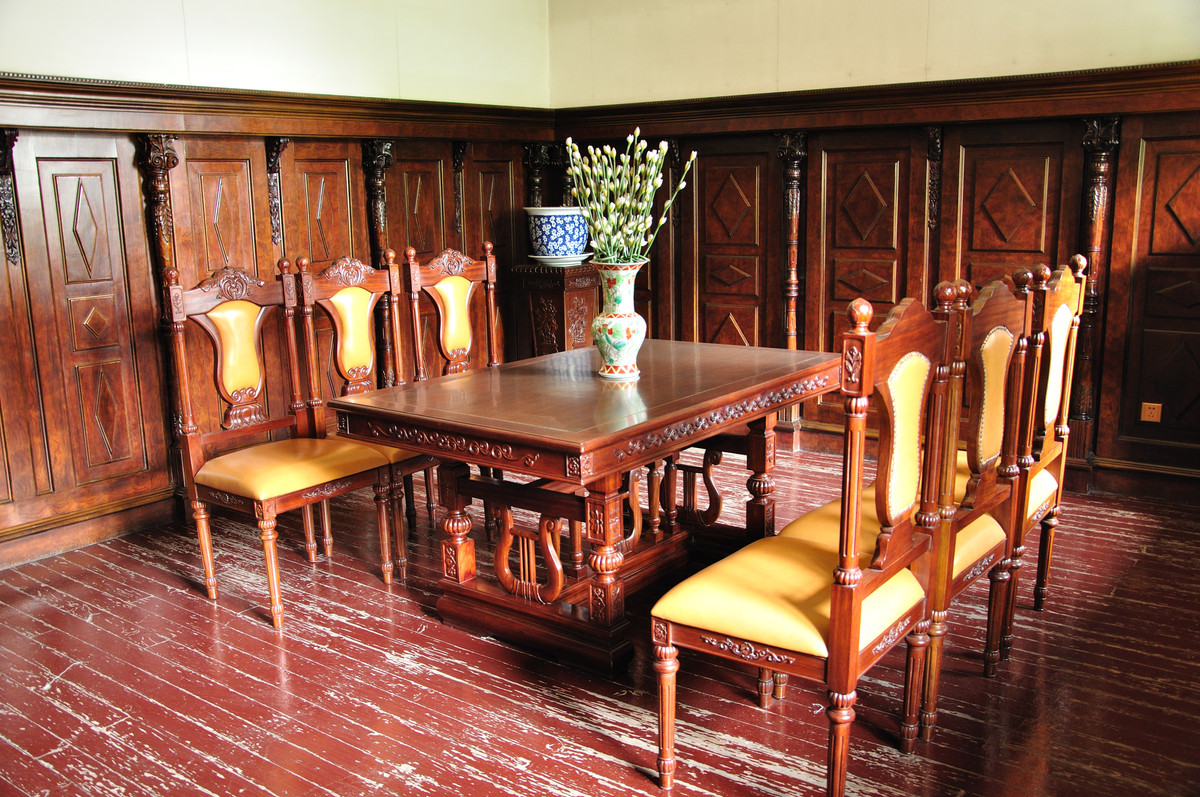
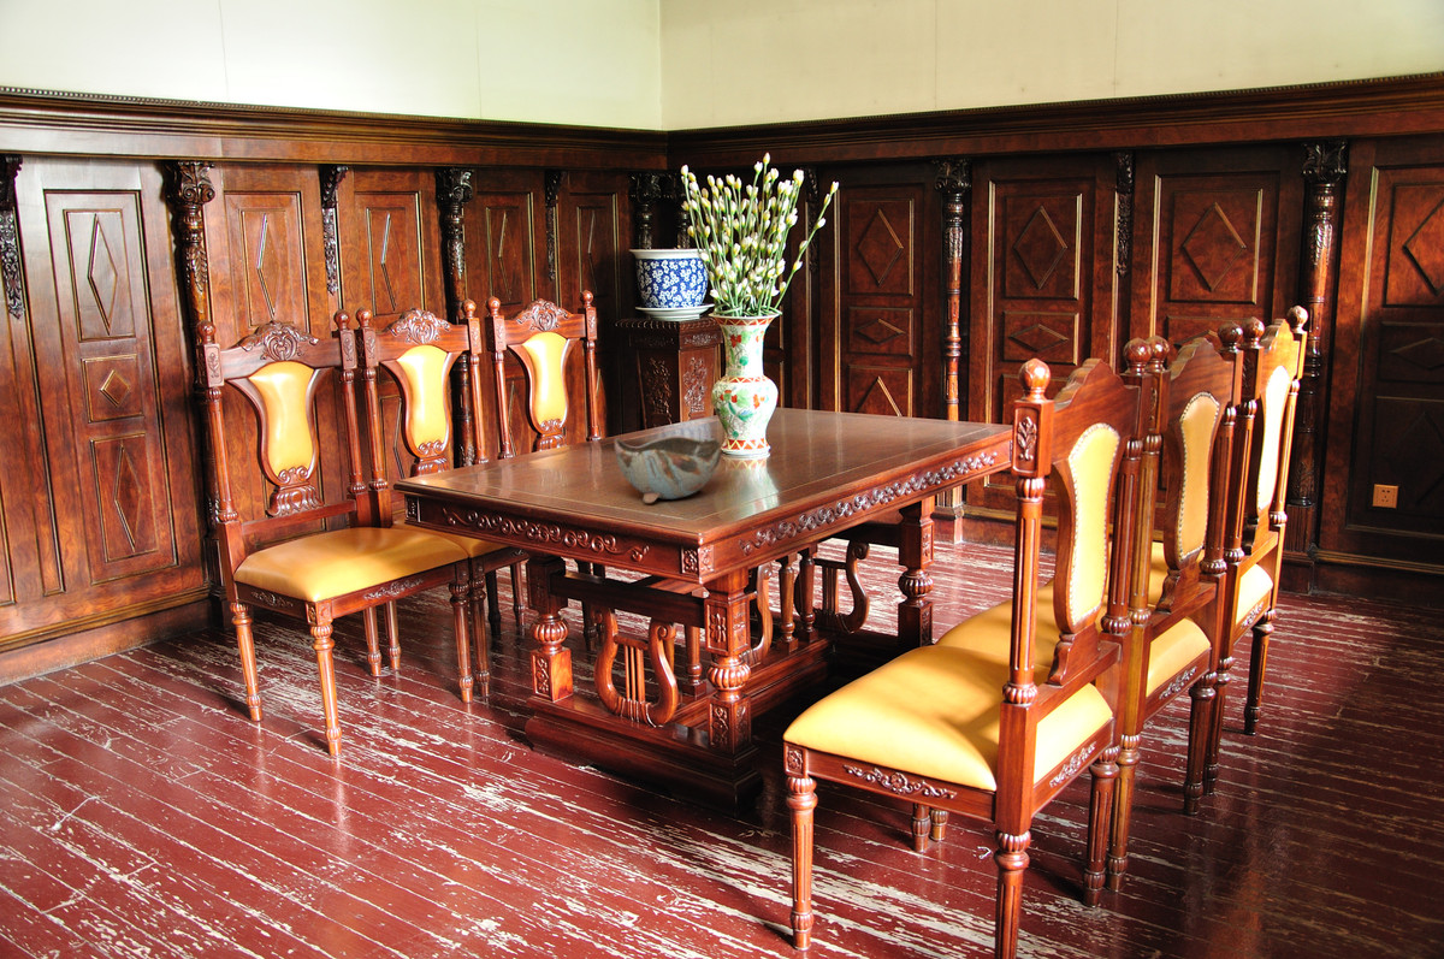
+ bowl [614,434,723,504]
